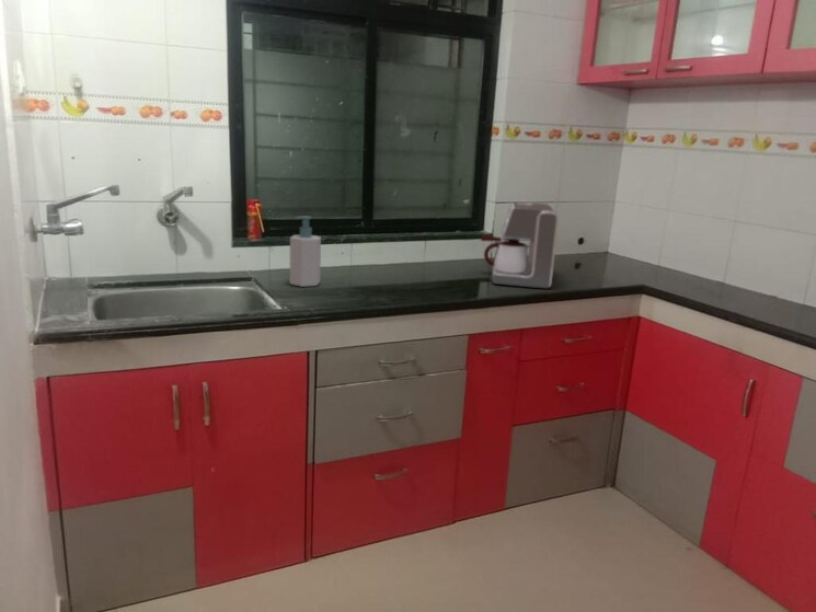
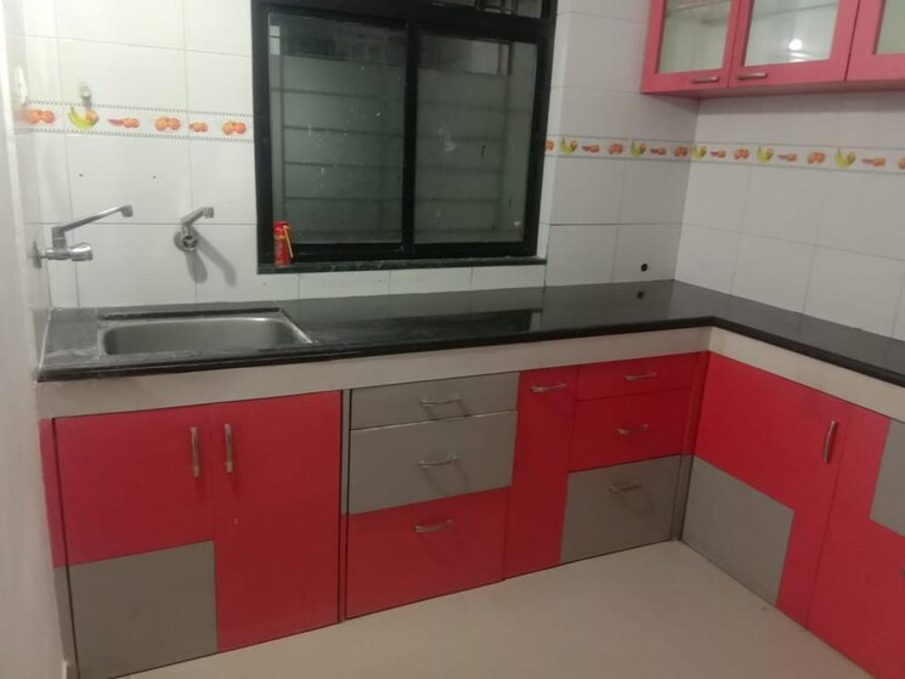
- coffee maker [480,201,560,290]
- soap bottle [288,215,322,288]
